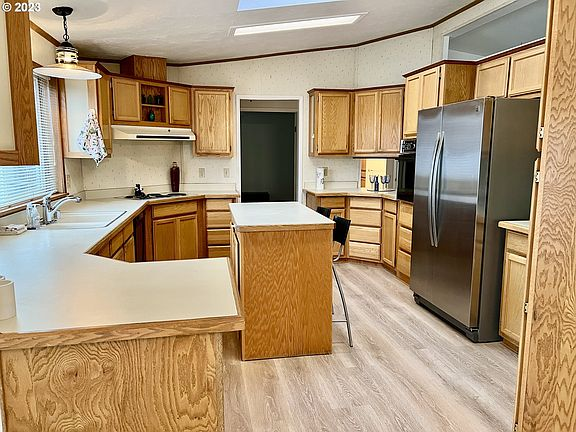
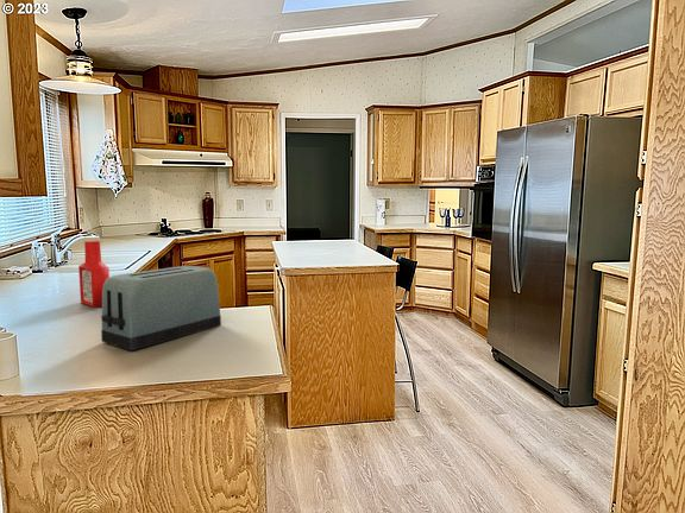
+ soap bottle [77,235,111,308]
+ toaster [100,265,222,352]
